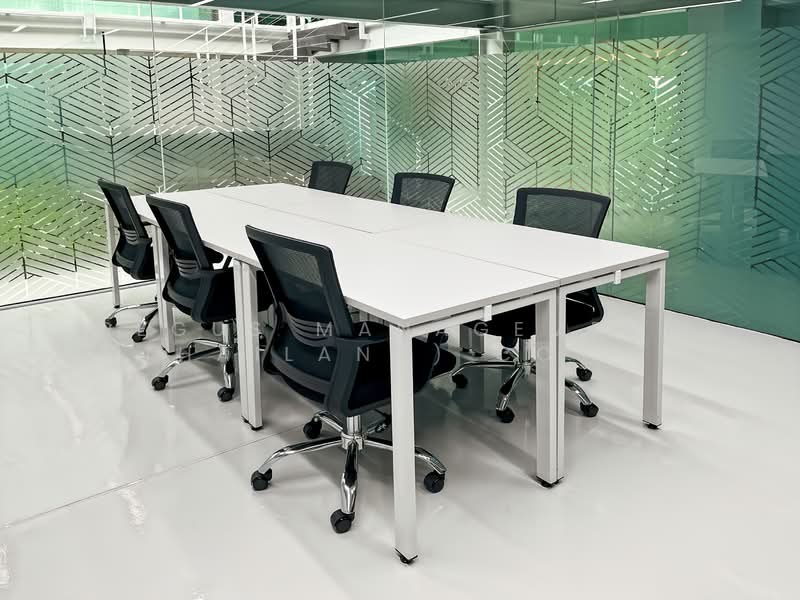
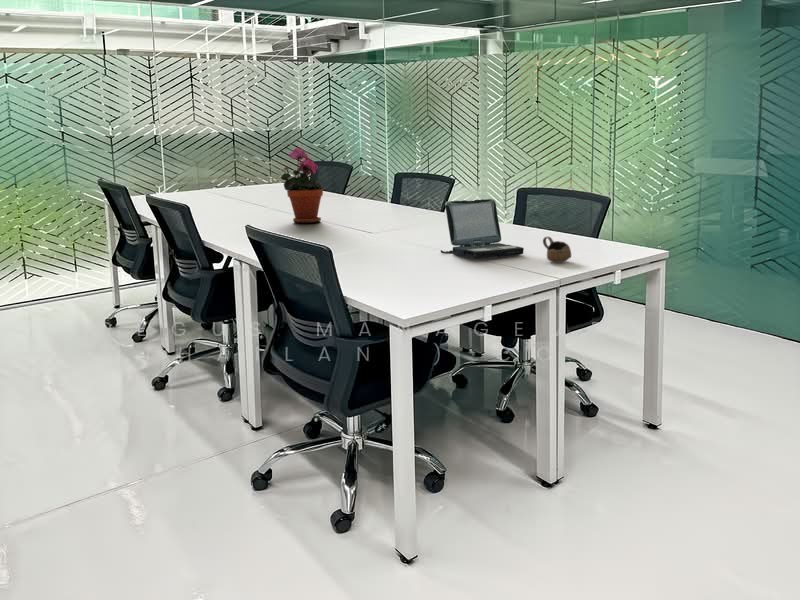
+ cup [542,236,572,263]
+ potted plant [280,147,324,224]
+ laptop [440,198,525,260]
